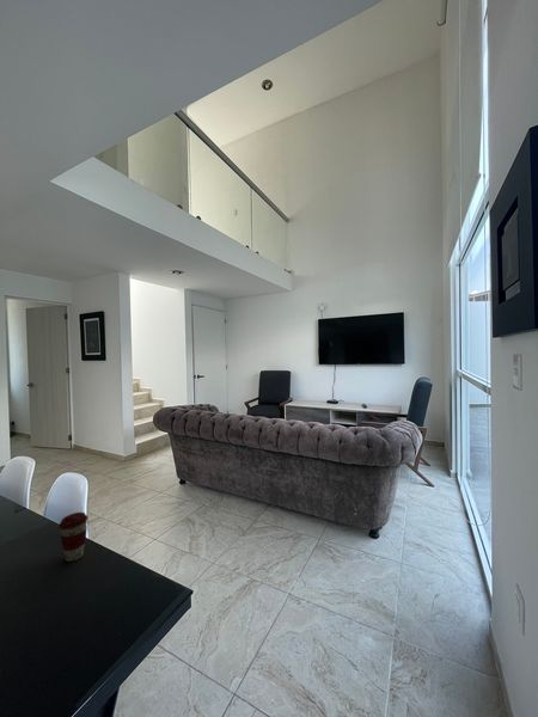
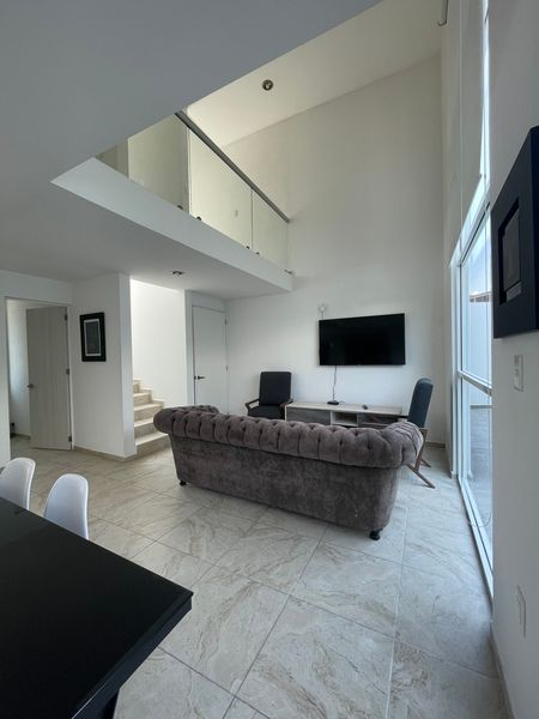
- coffee cup [57,511,90,563]
